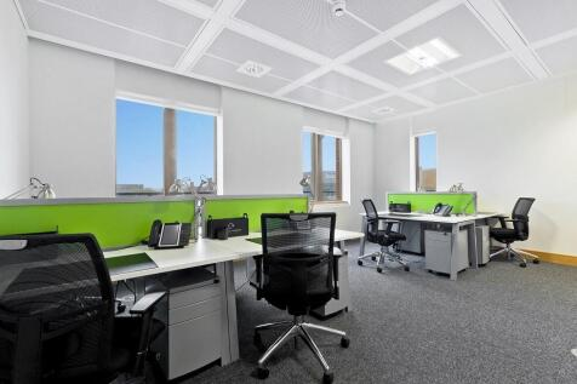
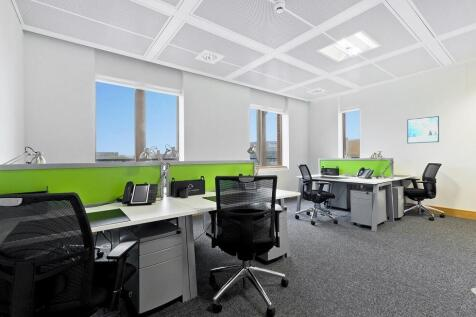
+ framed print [406,115,440,144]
